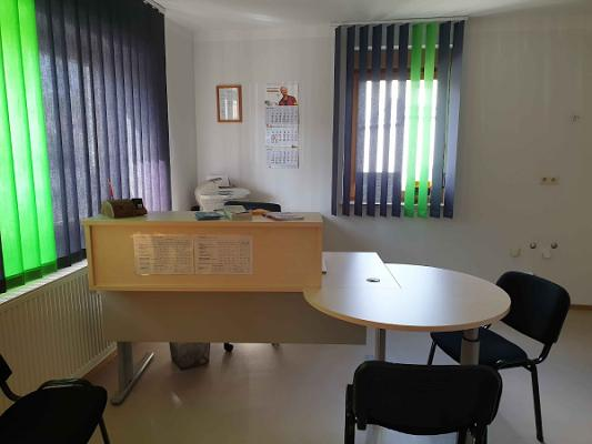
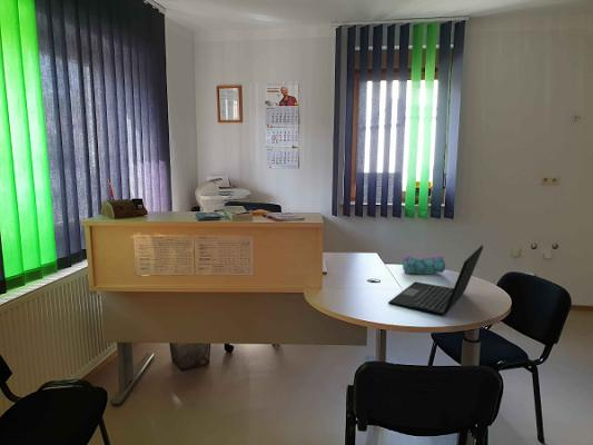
+ laptop [387,245,484,316]
+ pencil case [402,255,446,275]
